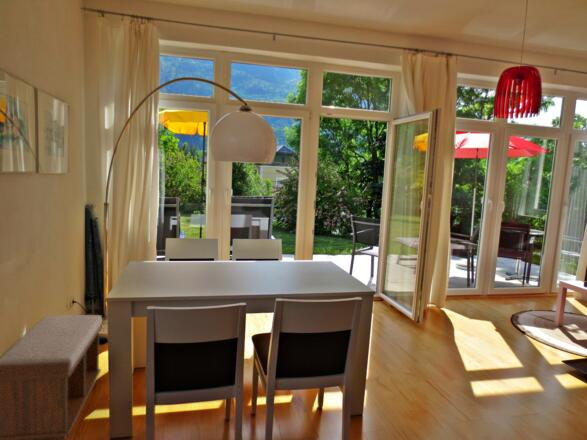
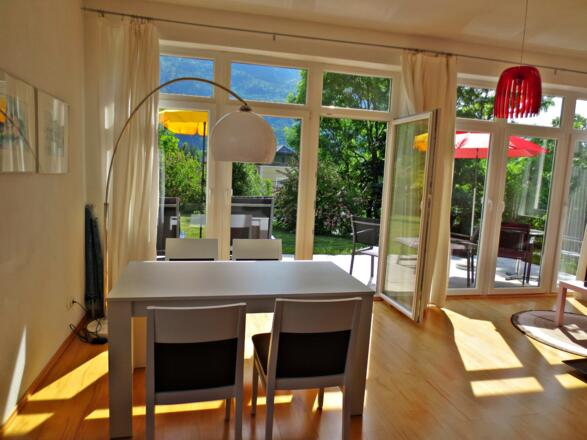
- bench [0,314,103,440]
